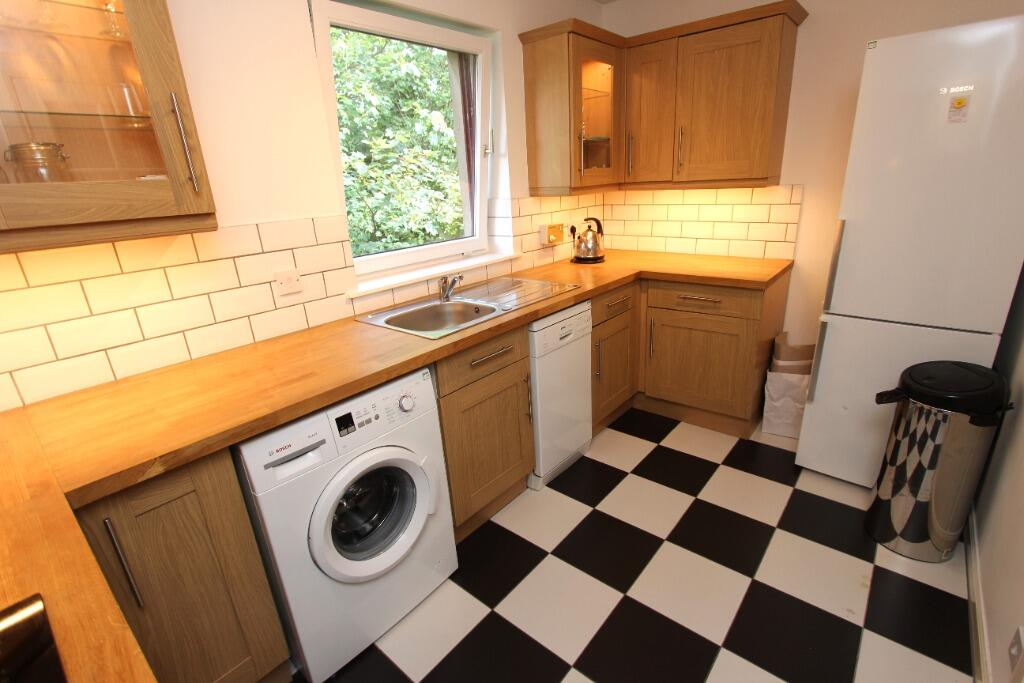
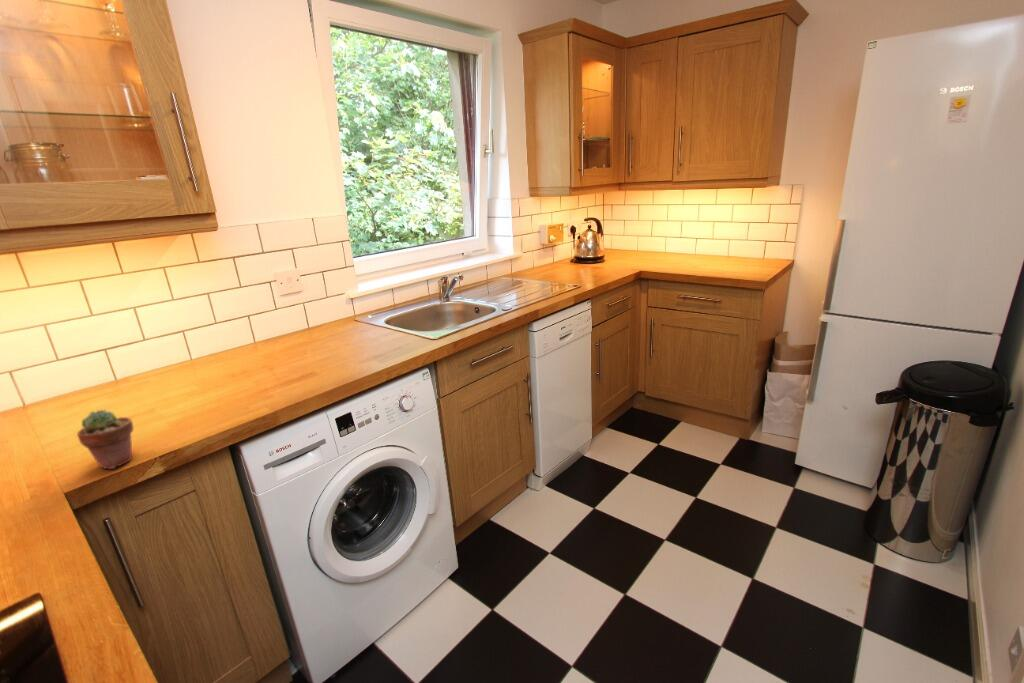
+ potted succulent [76,409,134,470]
